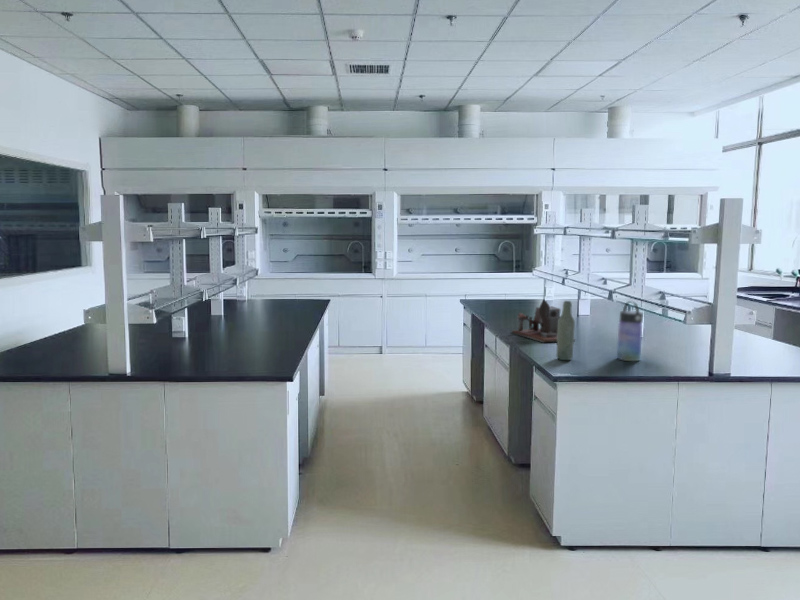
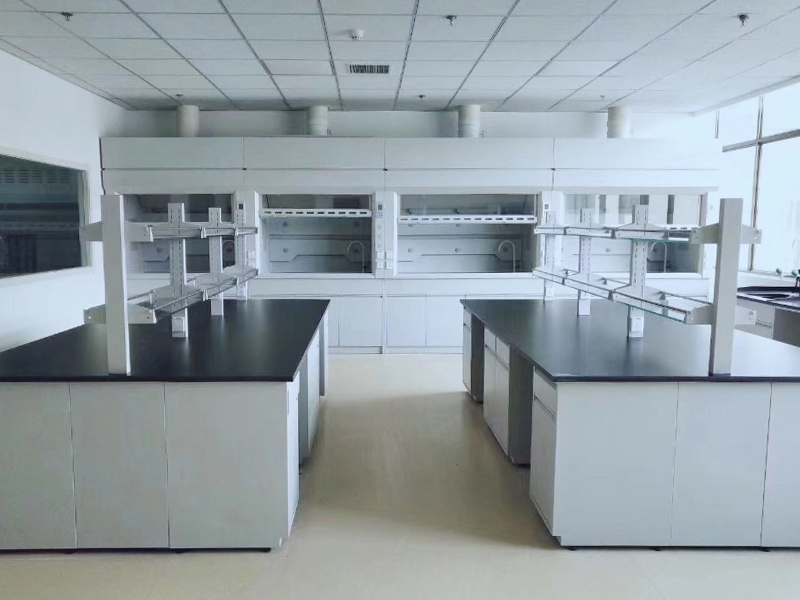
- bottle [556,300,576,361]
- water bottle [616,300,644,362]
- desk organizer [510,299,576,343]
